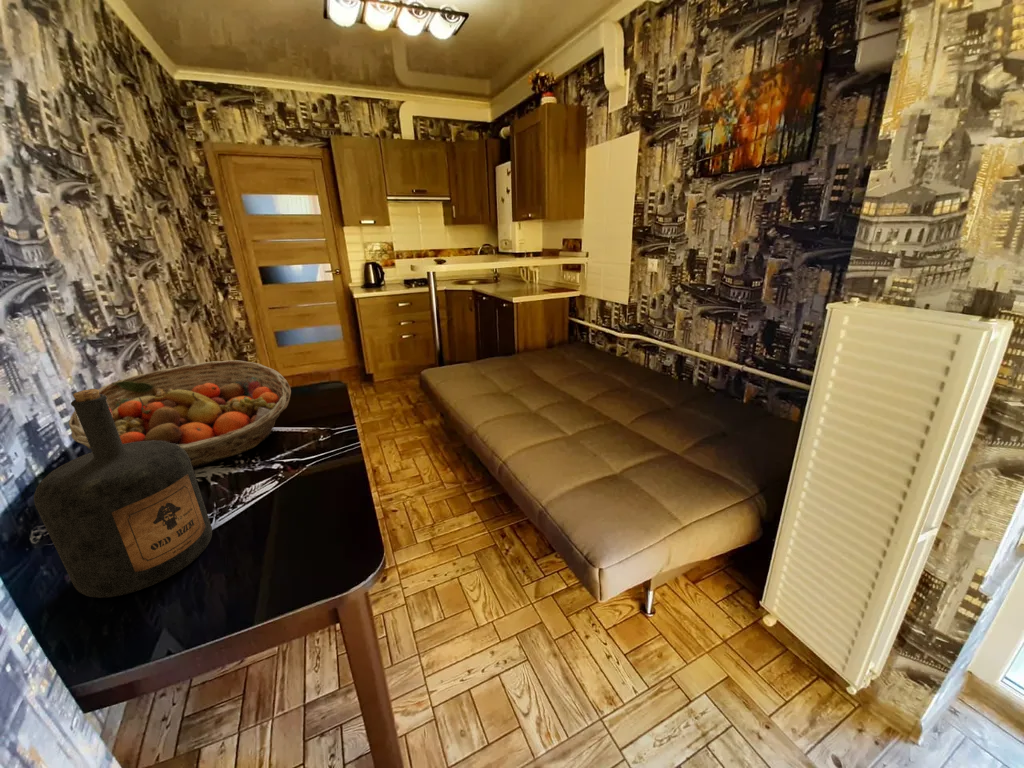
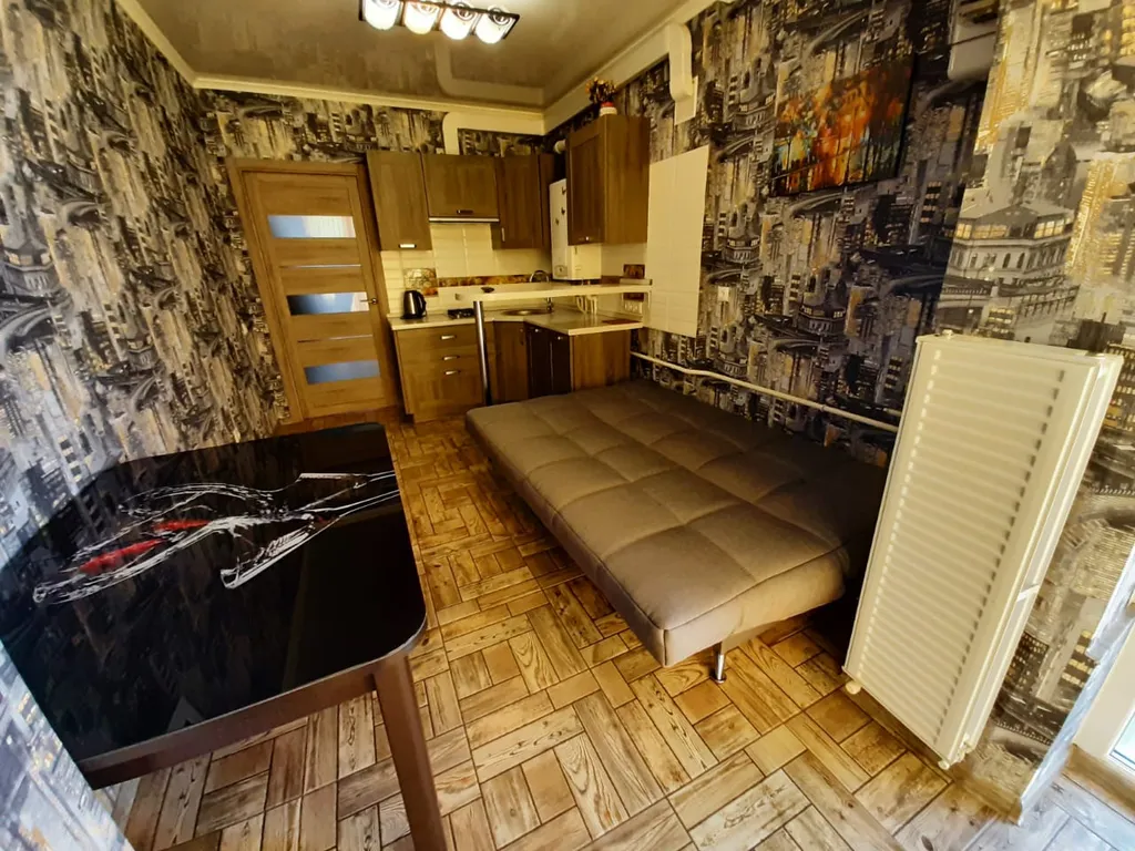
- bottle [33,388,213,599]
- fruit basket [68,359,292,469]
